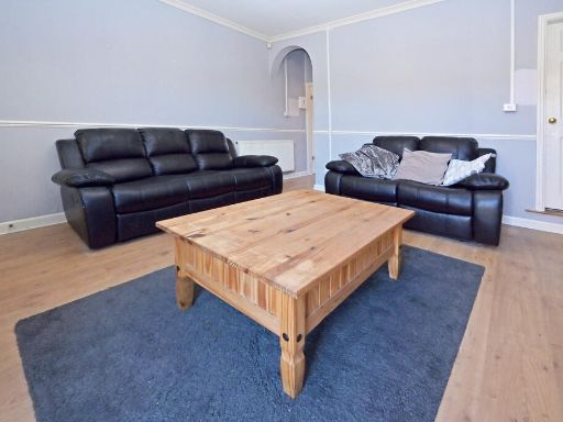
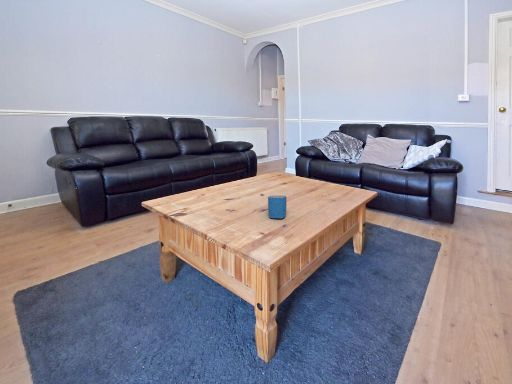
+ mug [267,194,287,219]
